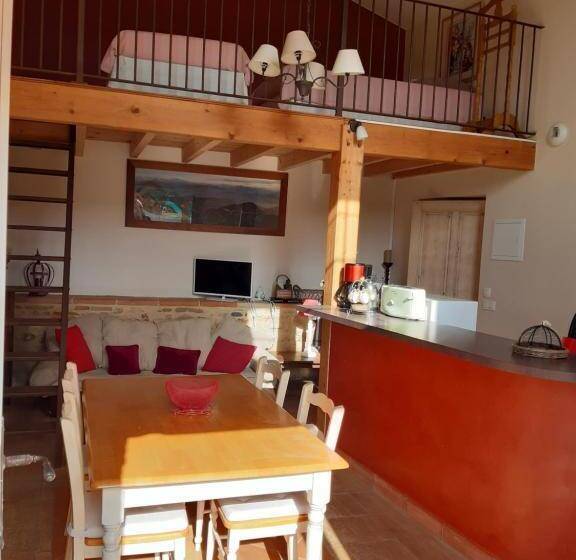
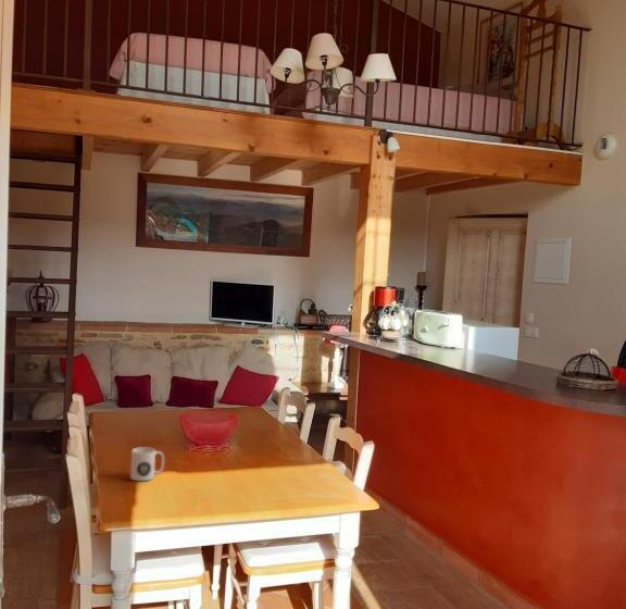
+ mug [129,446,165,482]
